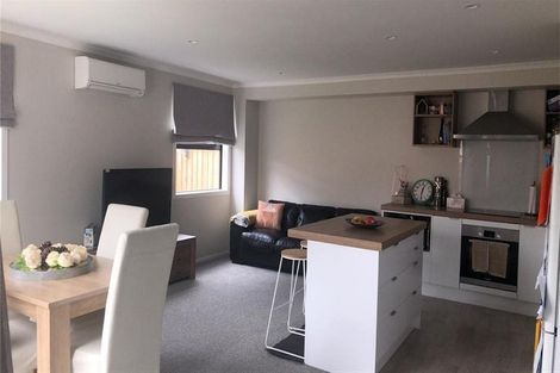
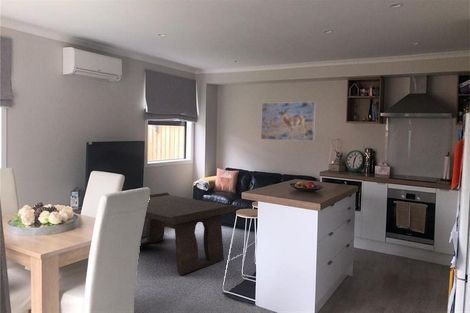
+ coffee table [140,192,235,276]
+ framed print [260,101,317,142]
